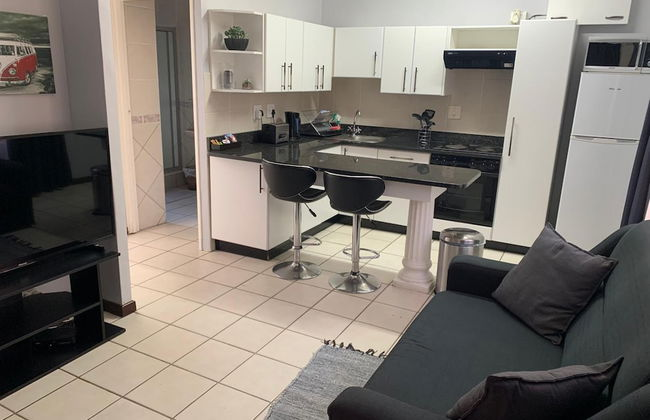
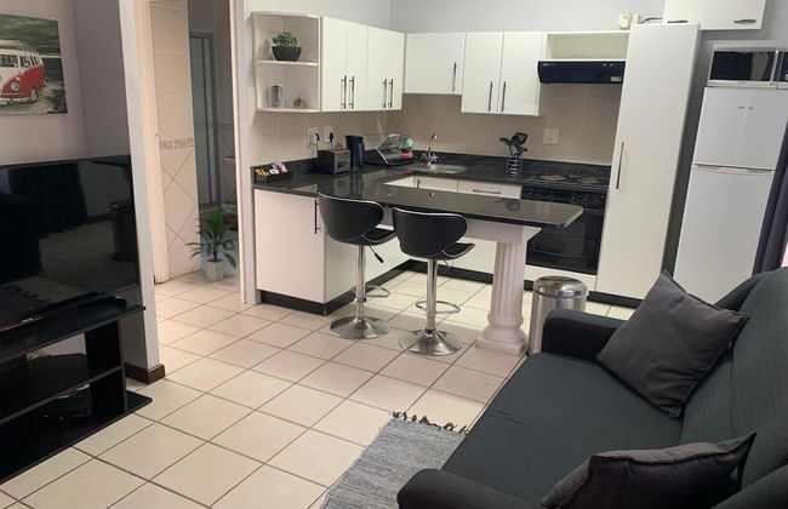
+ indoor plant [181,206,240,282]
